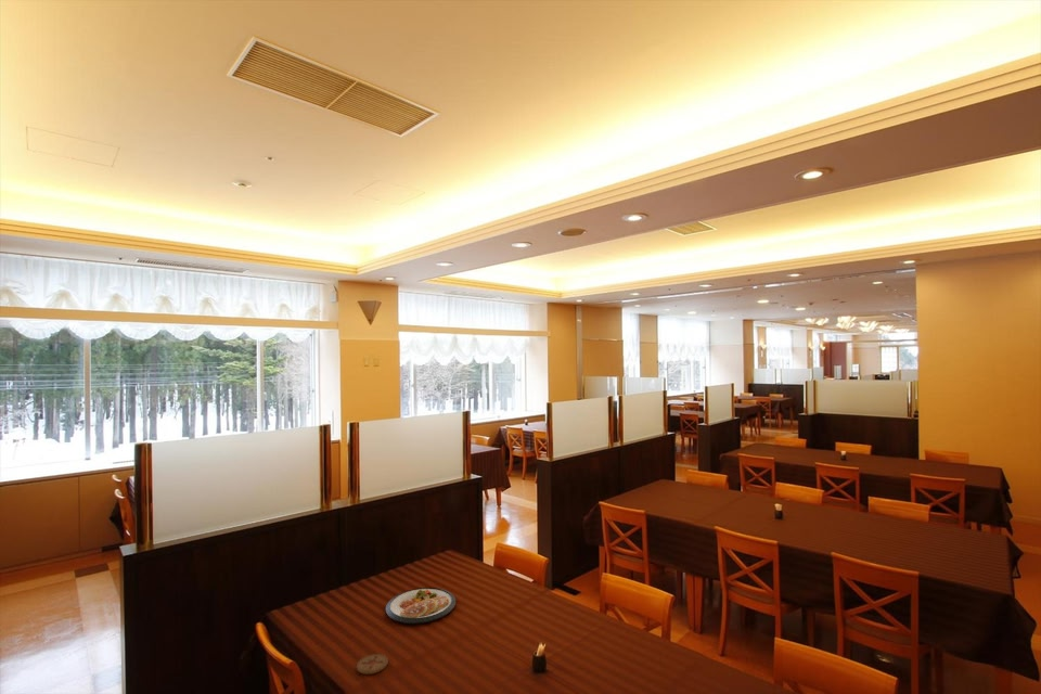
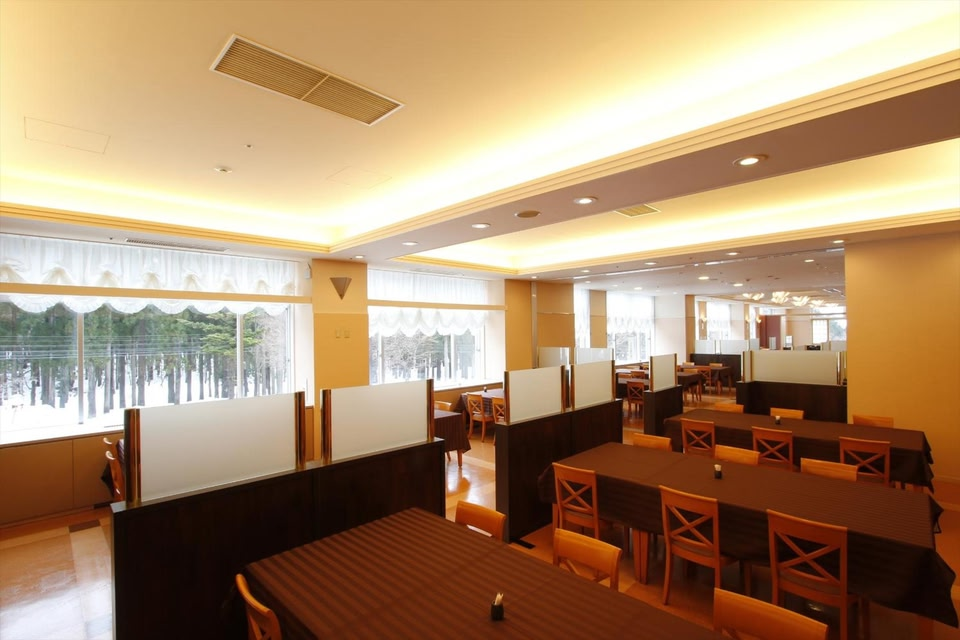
- coaster [356,653,389,676]
- dish [385,587,457,625]
